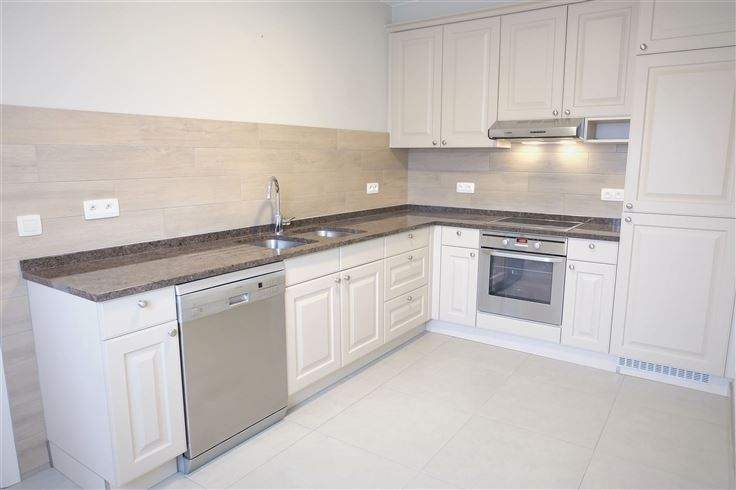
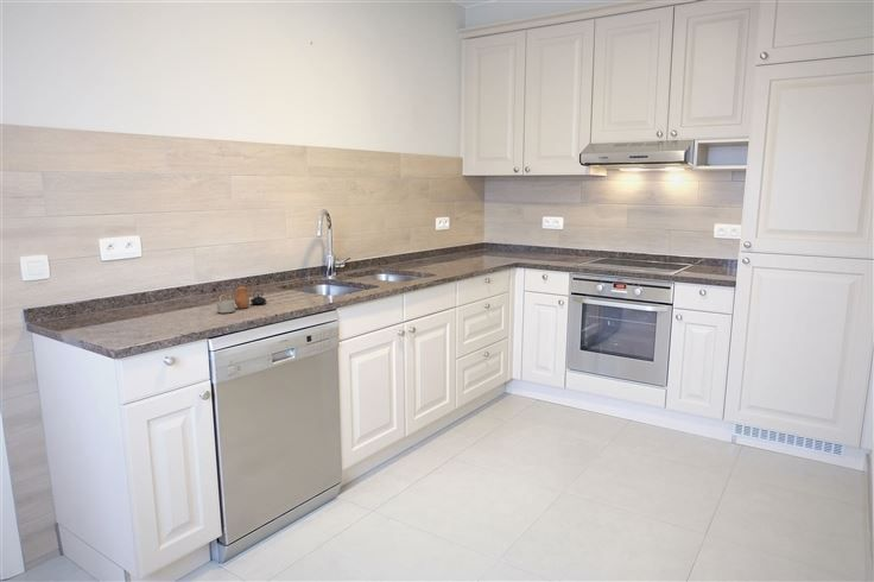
+ teapot [215,283,268,314]
